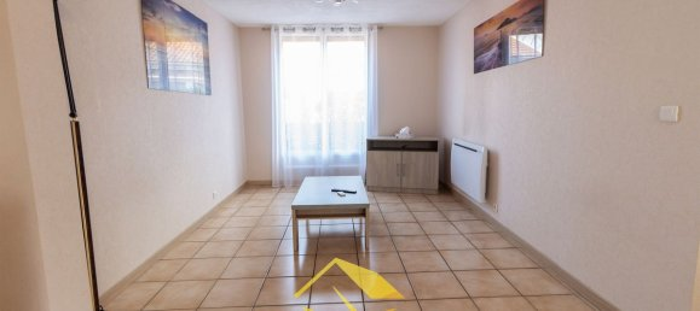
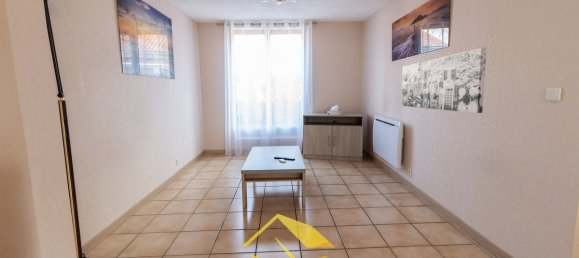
+ wall art [401,47,488,114]
